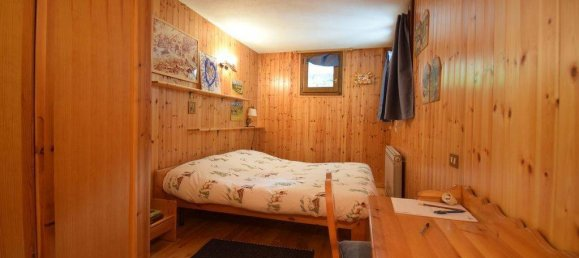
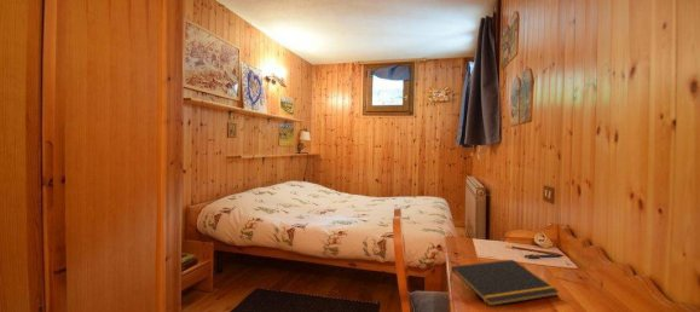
+ notepad [449,259,560,307]
